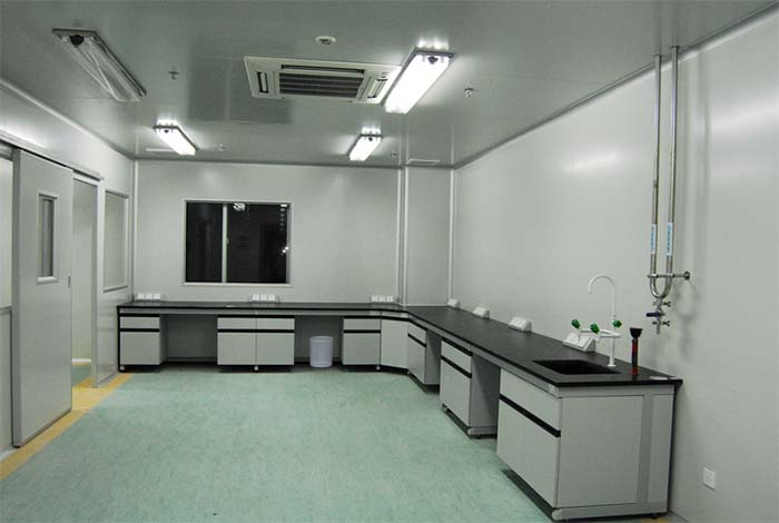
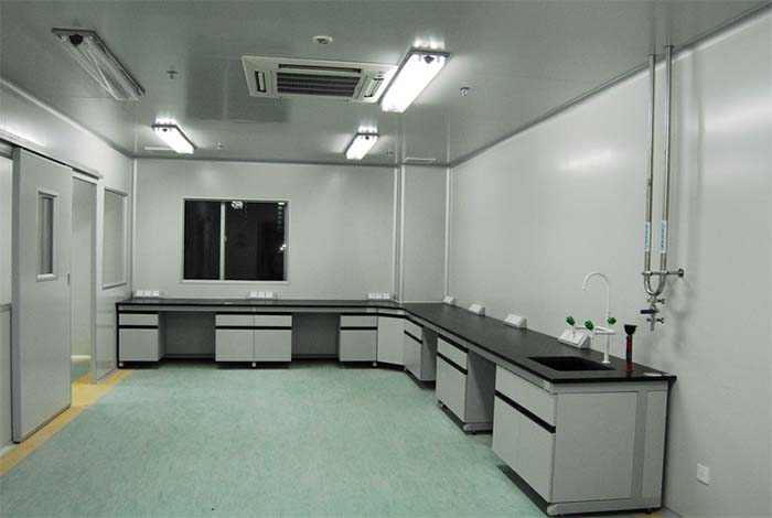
- waste bin [308,335,335,368]
